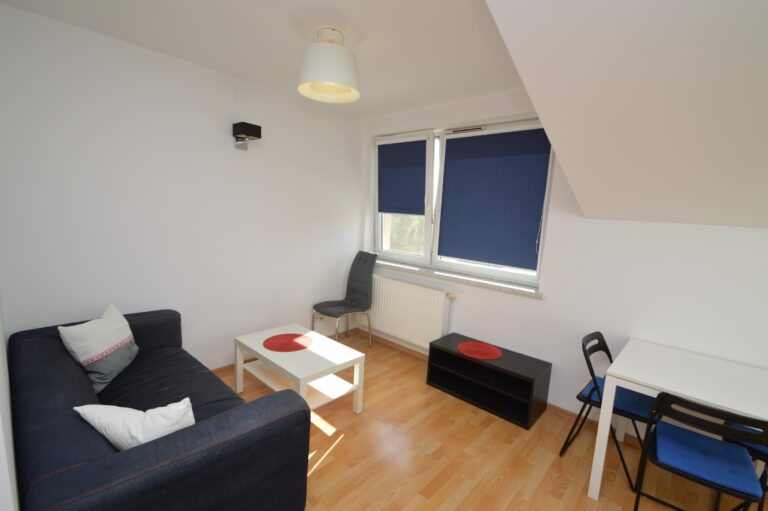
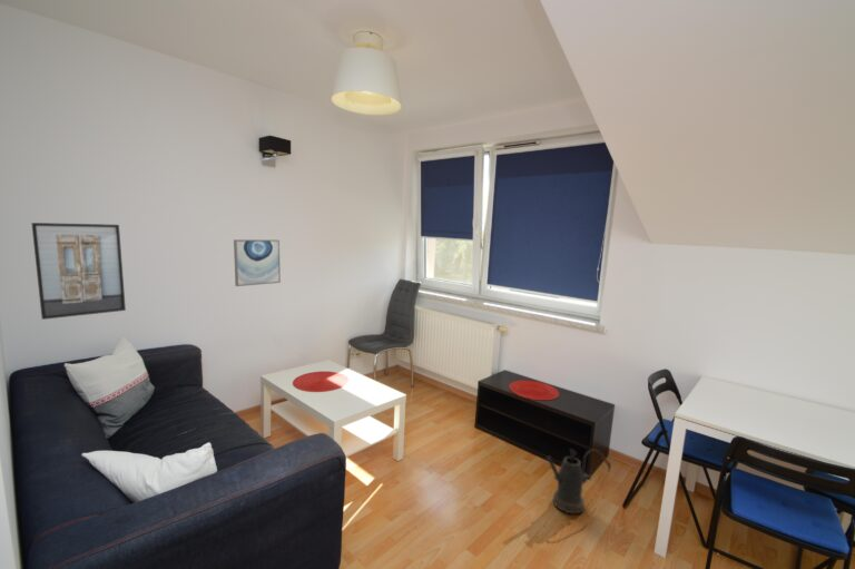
+ watering can [546,448,612,514]
+ wall art [233,238,282,287]
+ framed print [30,222,127,321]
